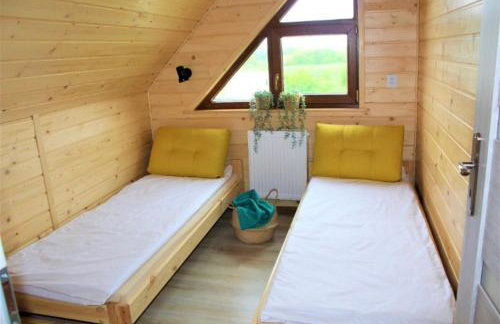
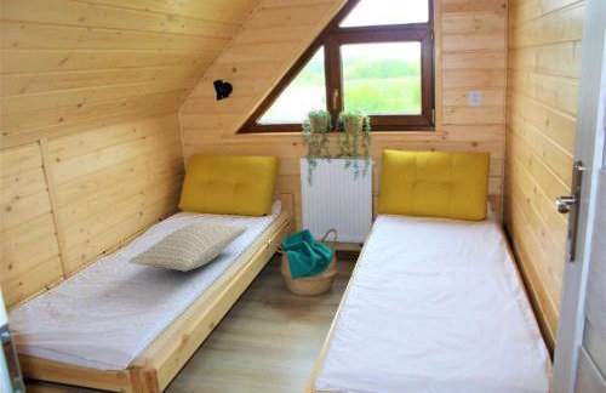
+ pillow [128,221,250,272]
